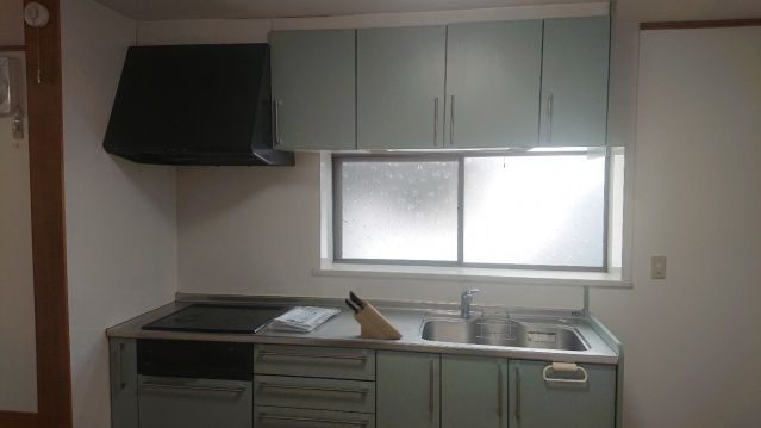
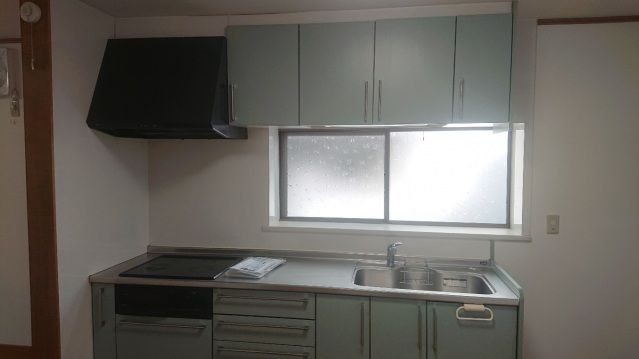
- knife block [344,290,404,341]
